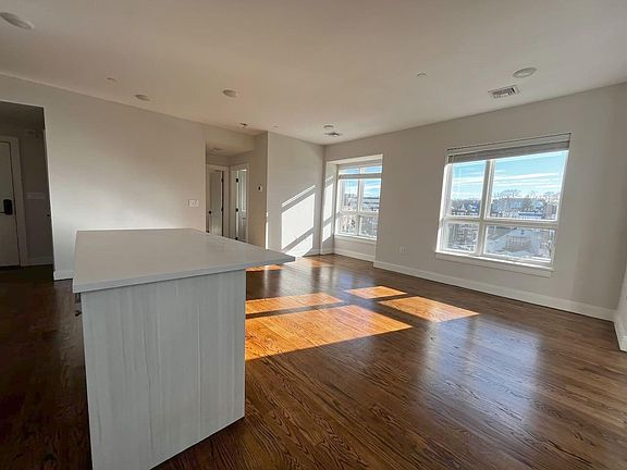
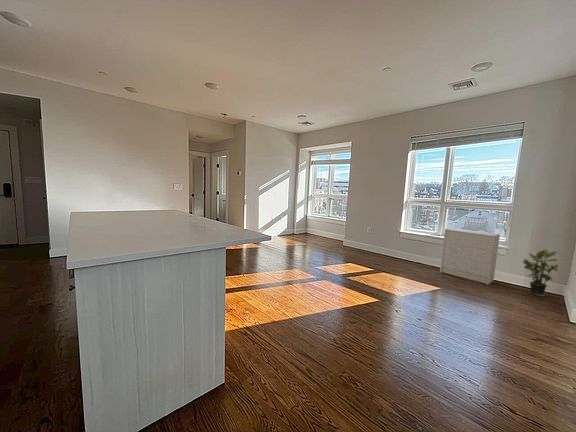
+ dresser [439,227,501,285]
+ potted plant [522,247,559,297]
